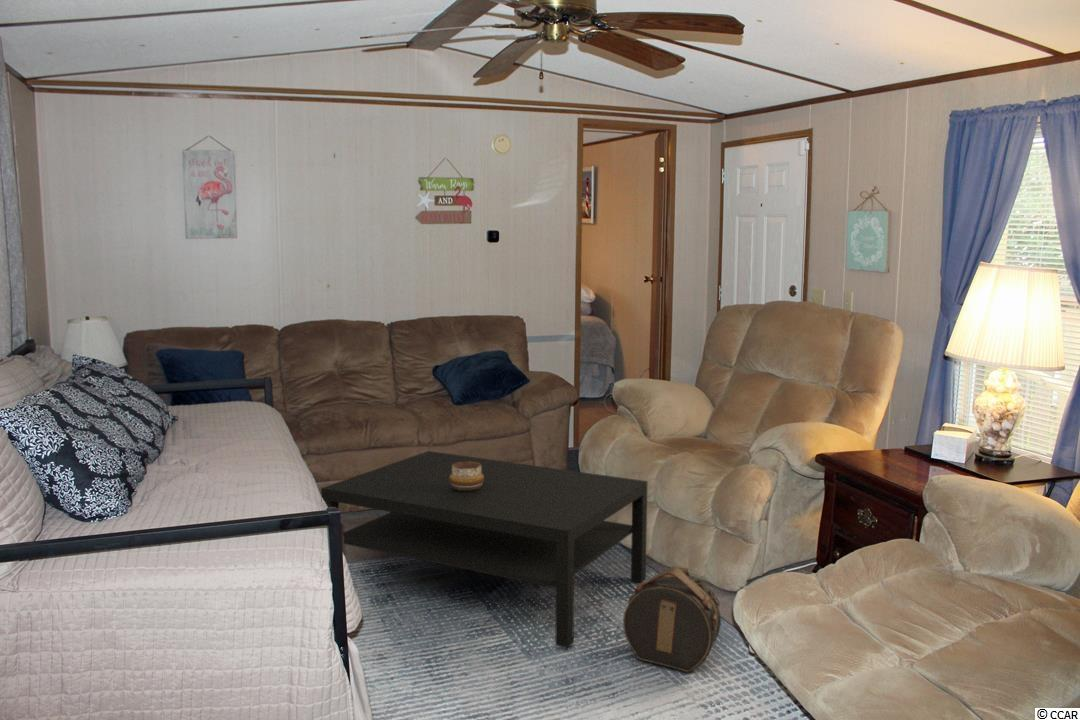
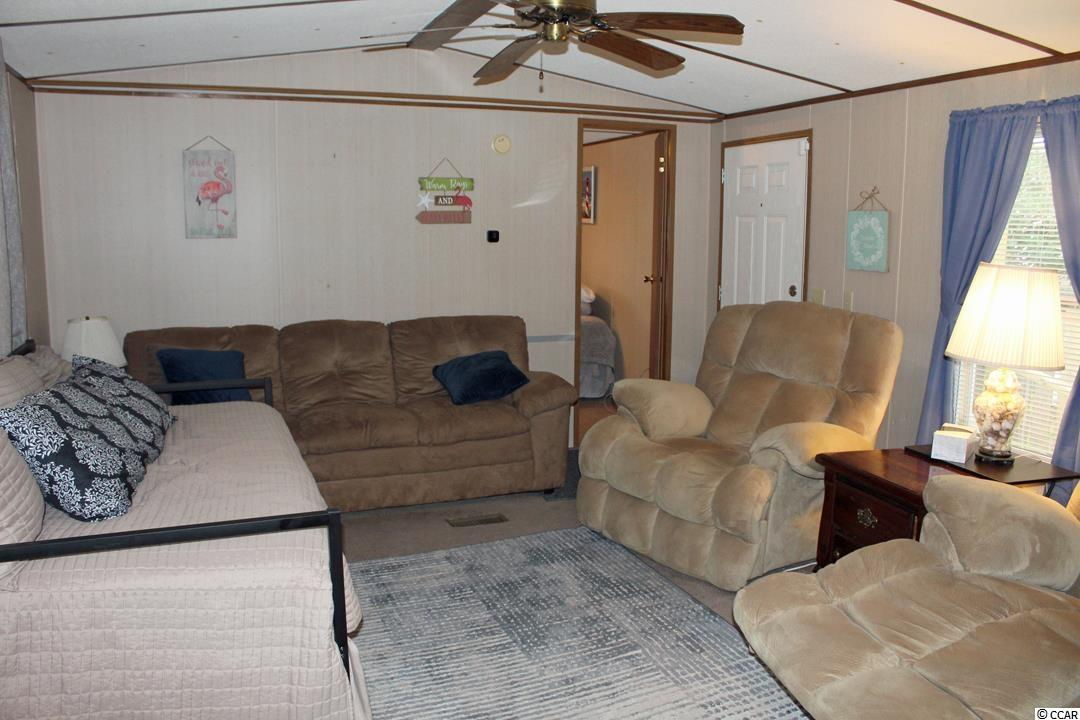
- coffee table [320,450,648,649]
- hat box [622,566,722,674]
- decorative bowl [449,462,484,491]
